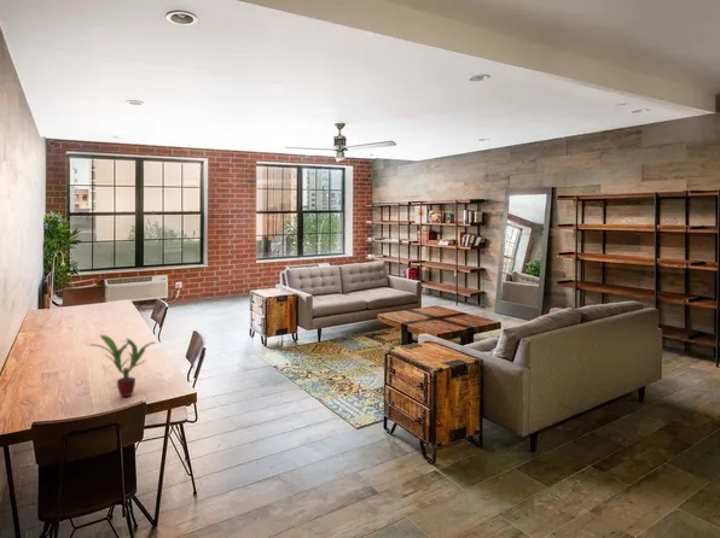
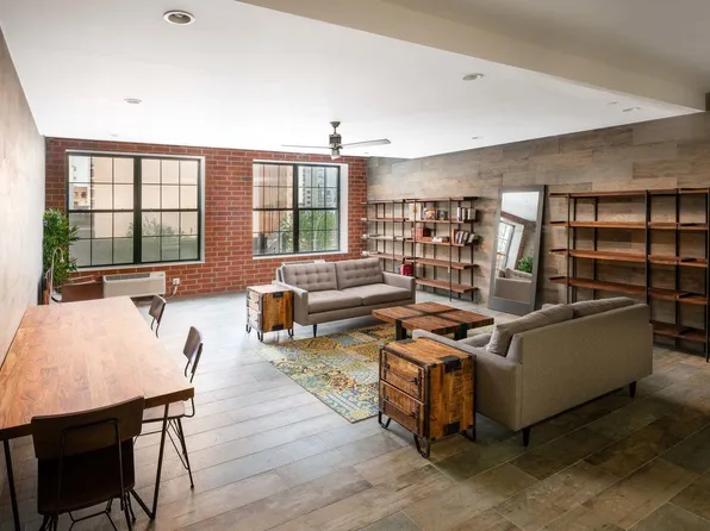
- potted plant [87,334,158,398]
